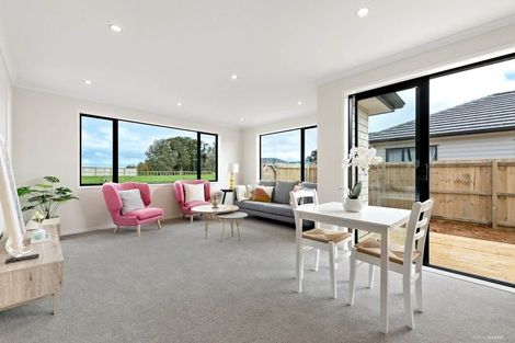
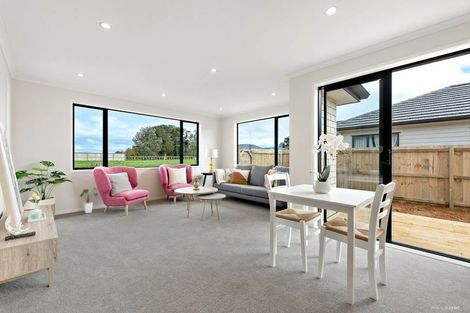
+ house plant [79,187,98,214]
